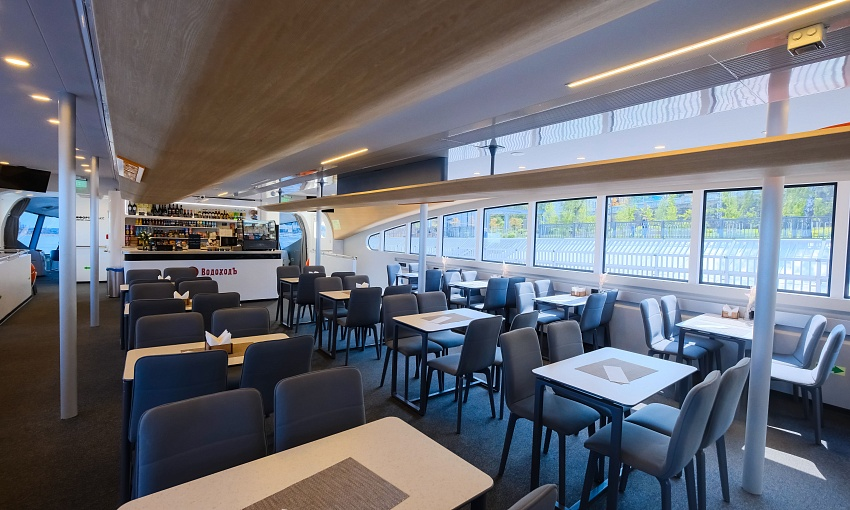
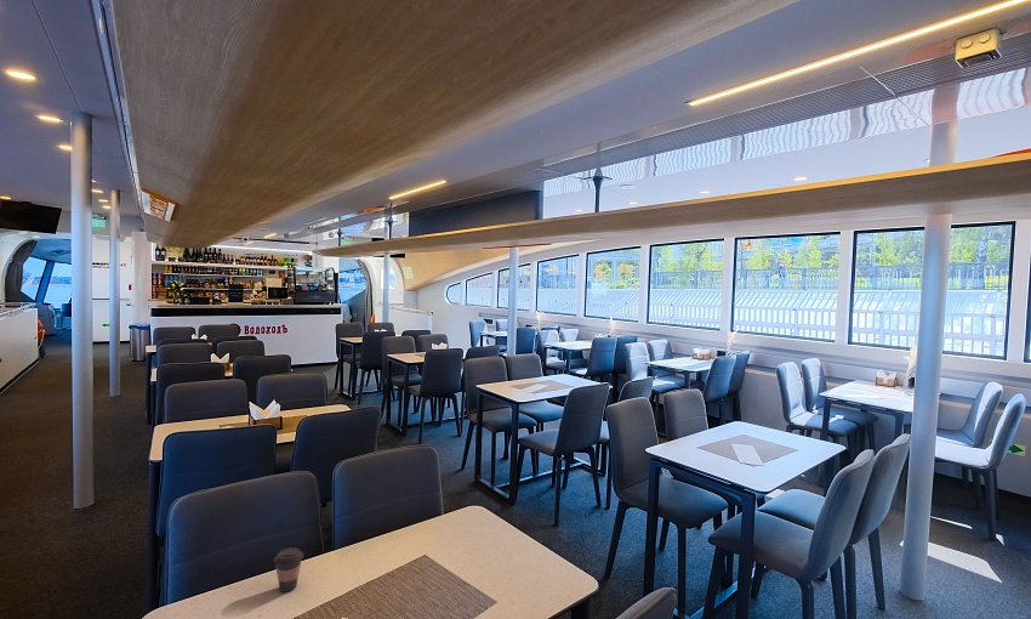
+ coffee cup [273,546,304,594]
